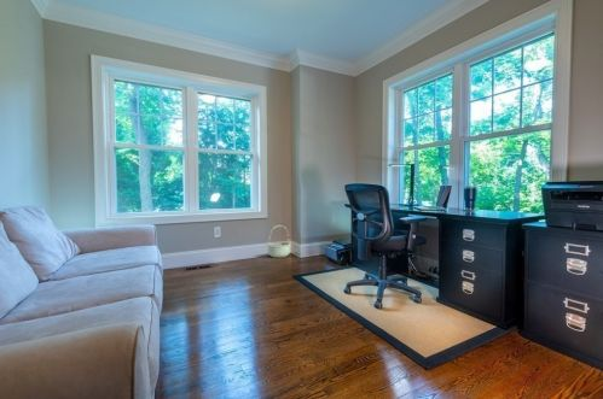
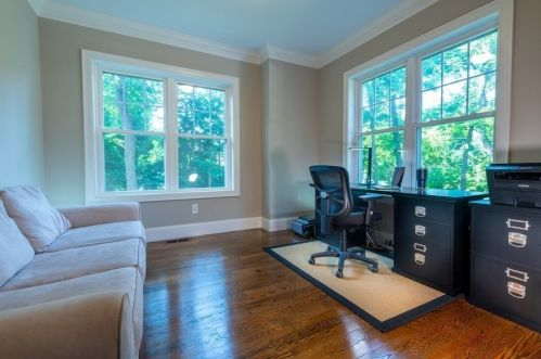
- basket [266,224,292,259]
